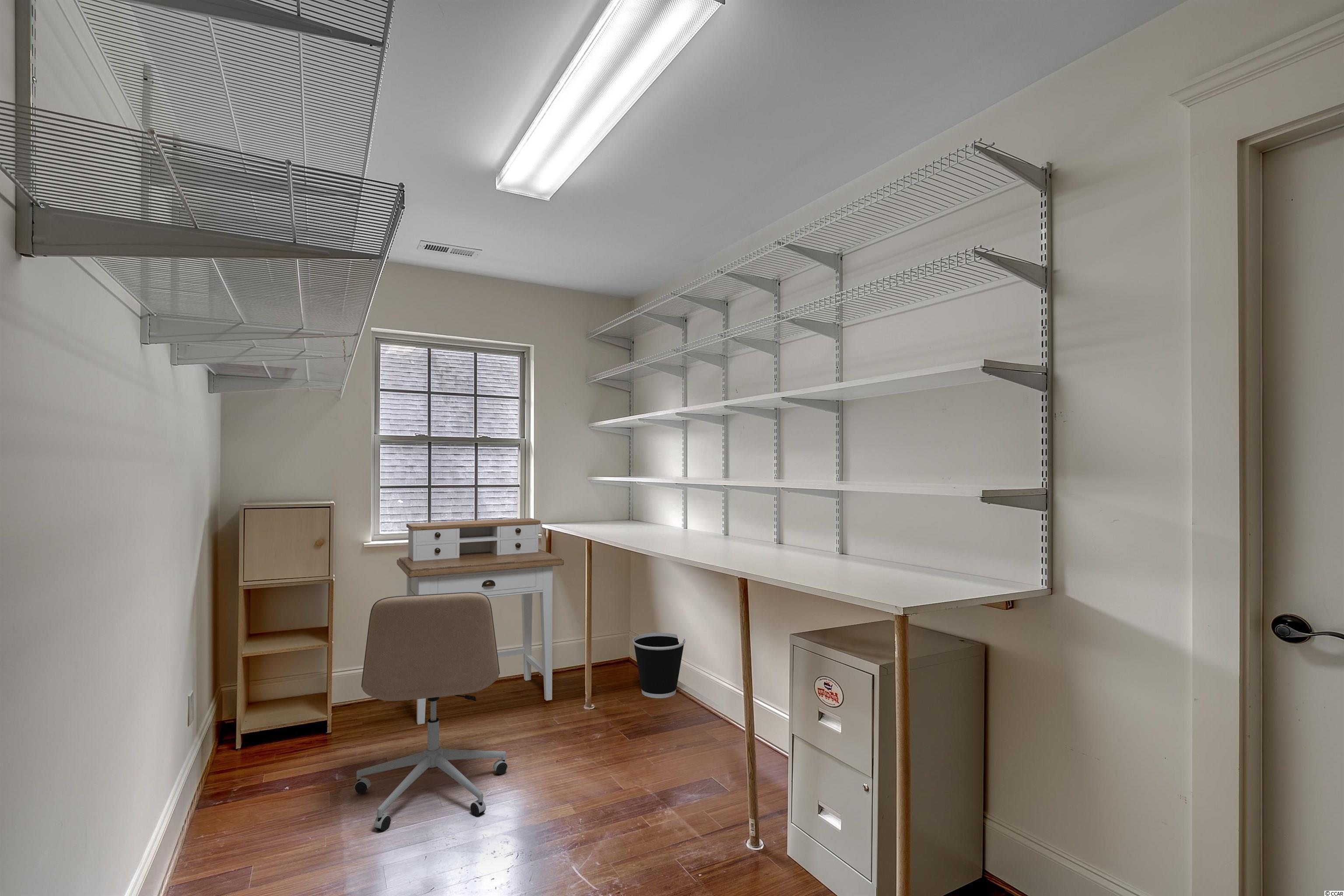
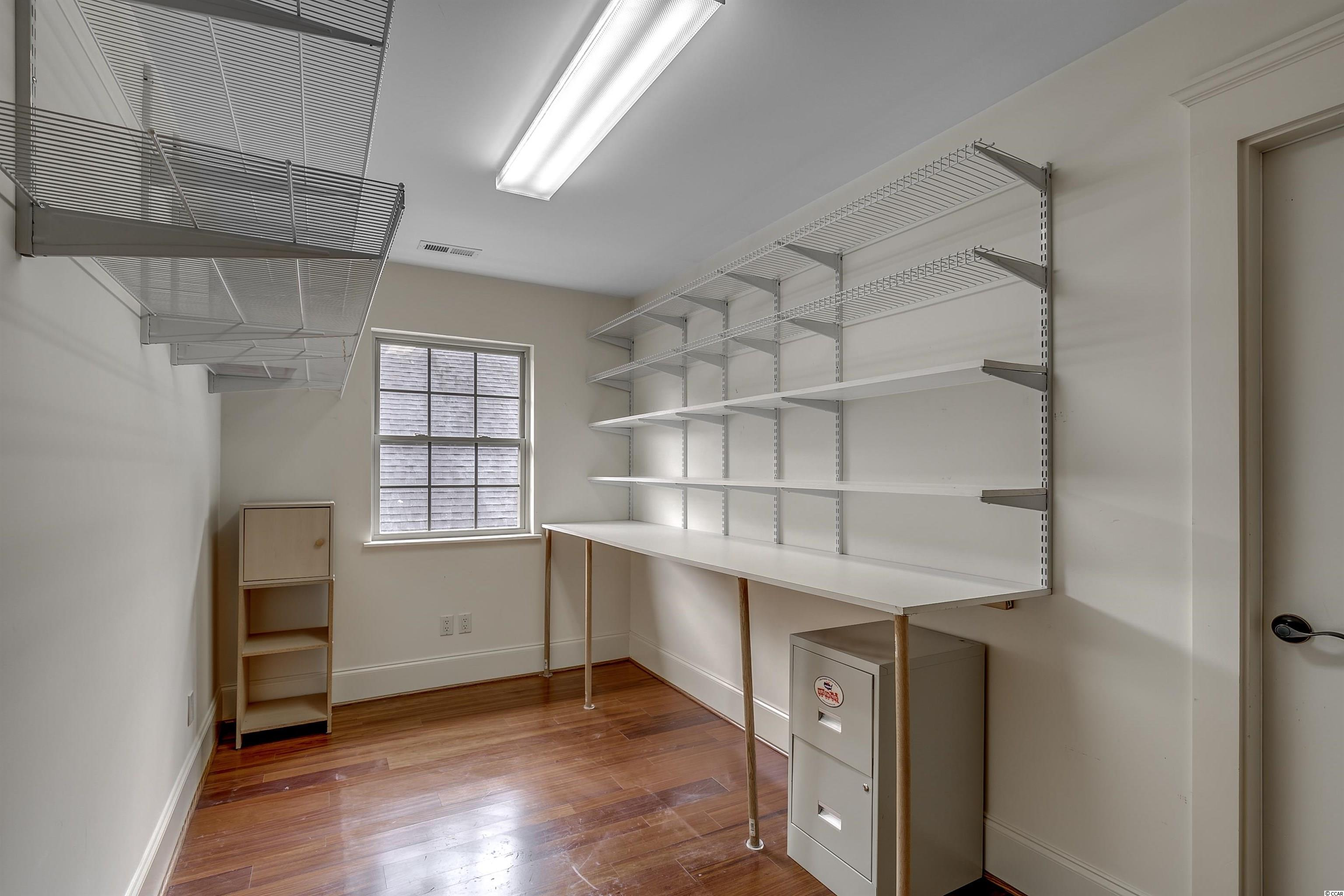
- wastebasket [632,632,686,699]
- desk [396,518,564,725]
- office chair [353,592,508,831]
